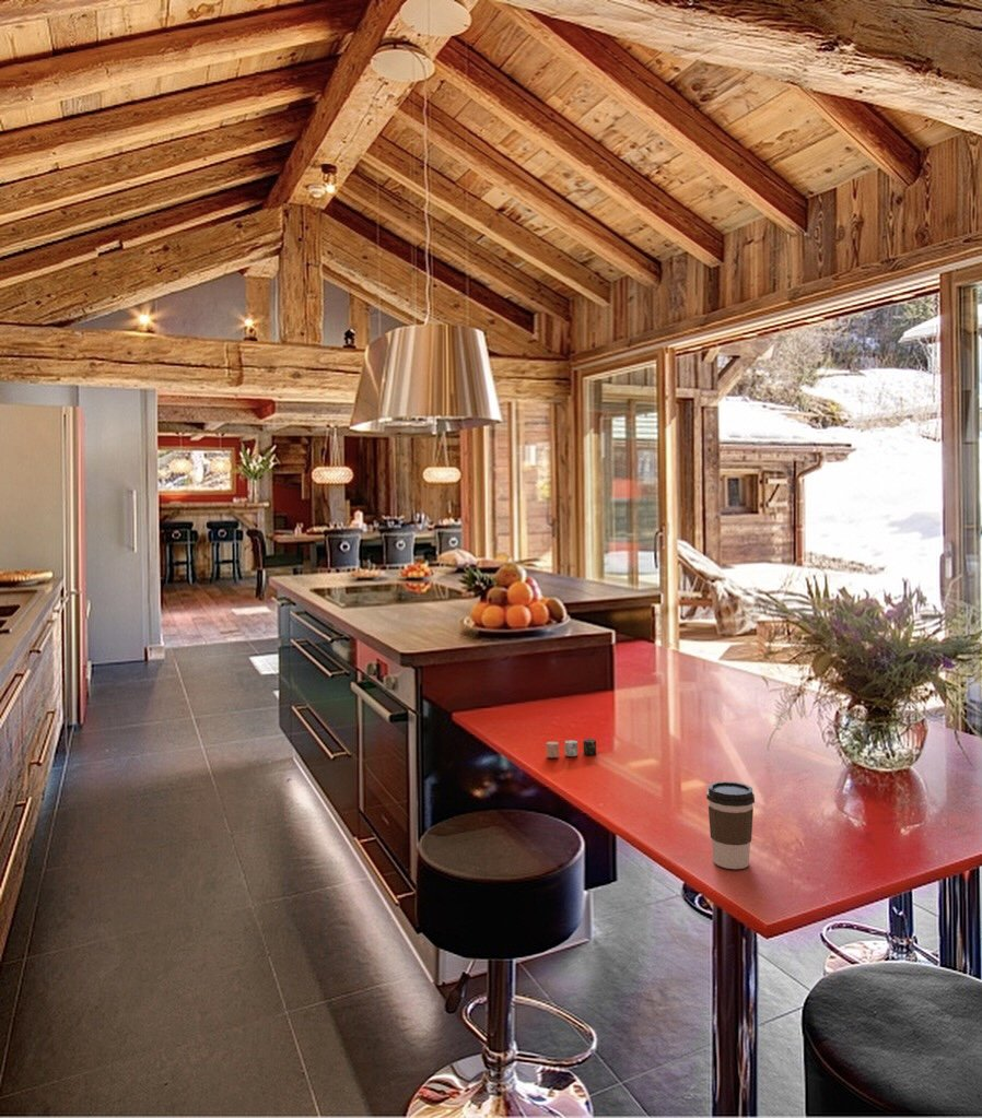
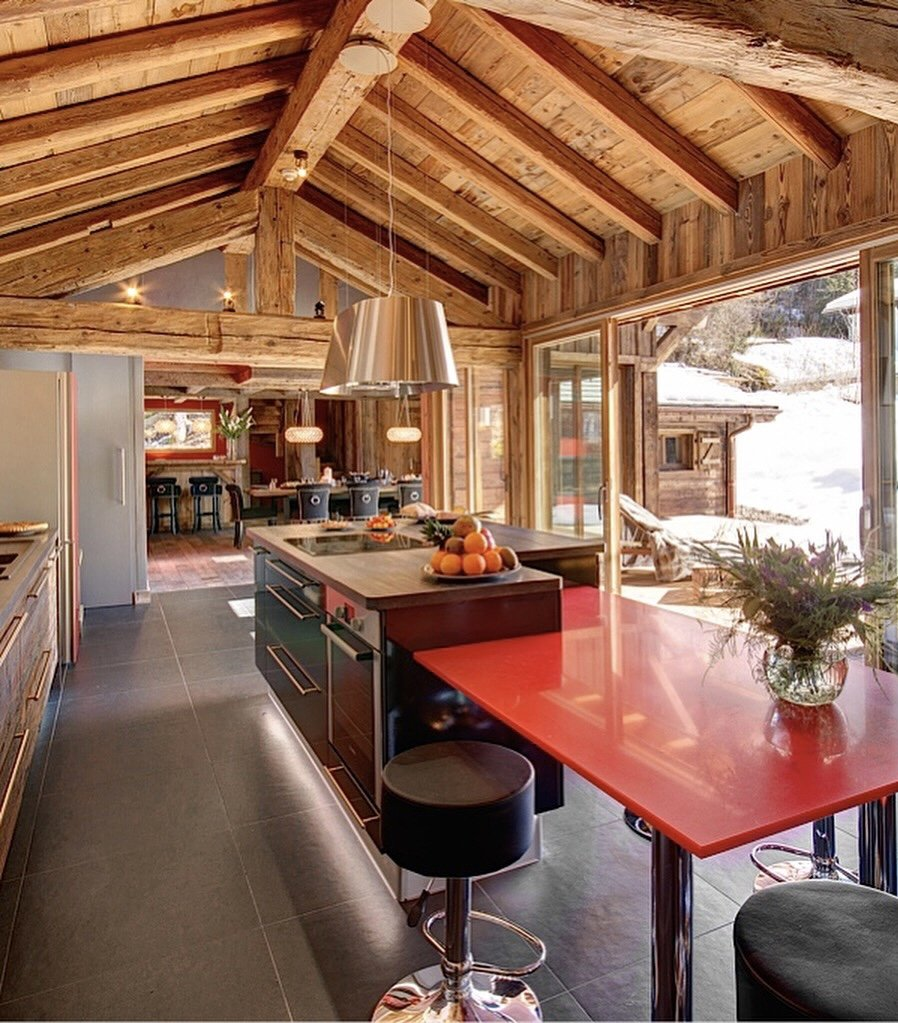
- candle [545,738,597,758]
- coffee cup [705,780,756,870]
